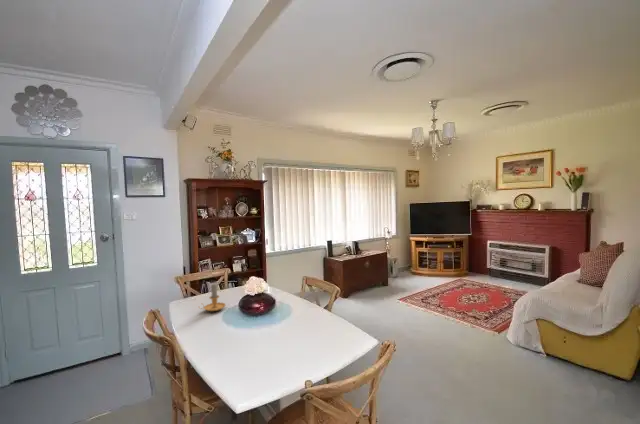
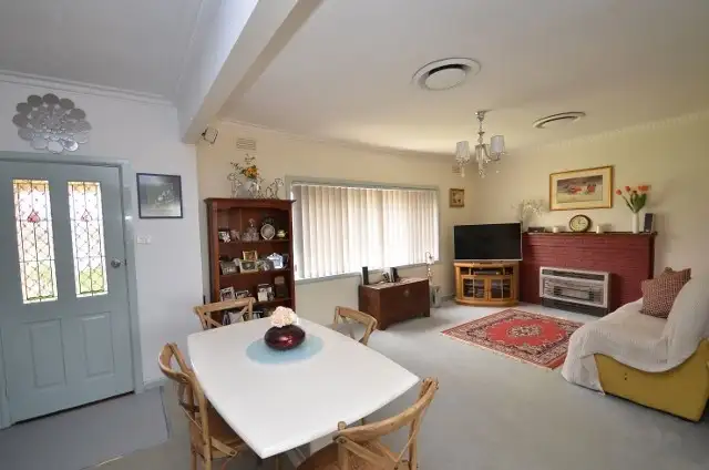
- candle [198,283,227,312]
